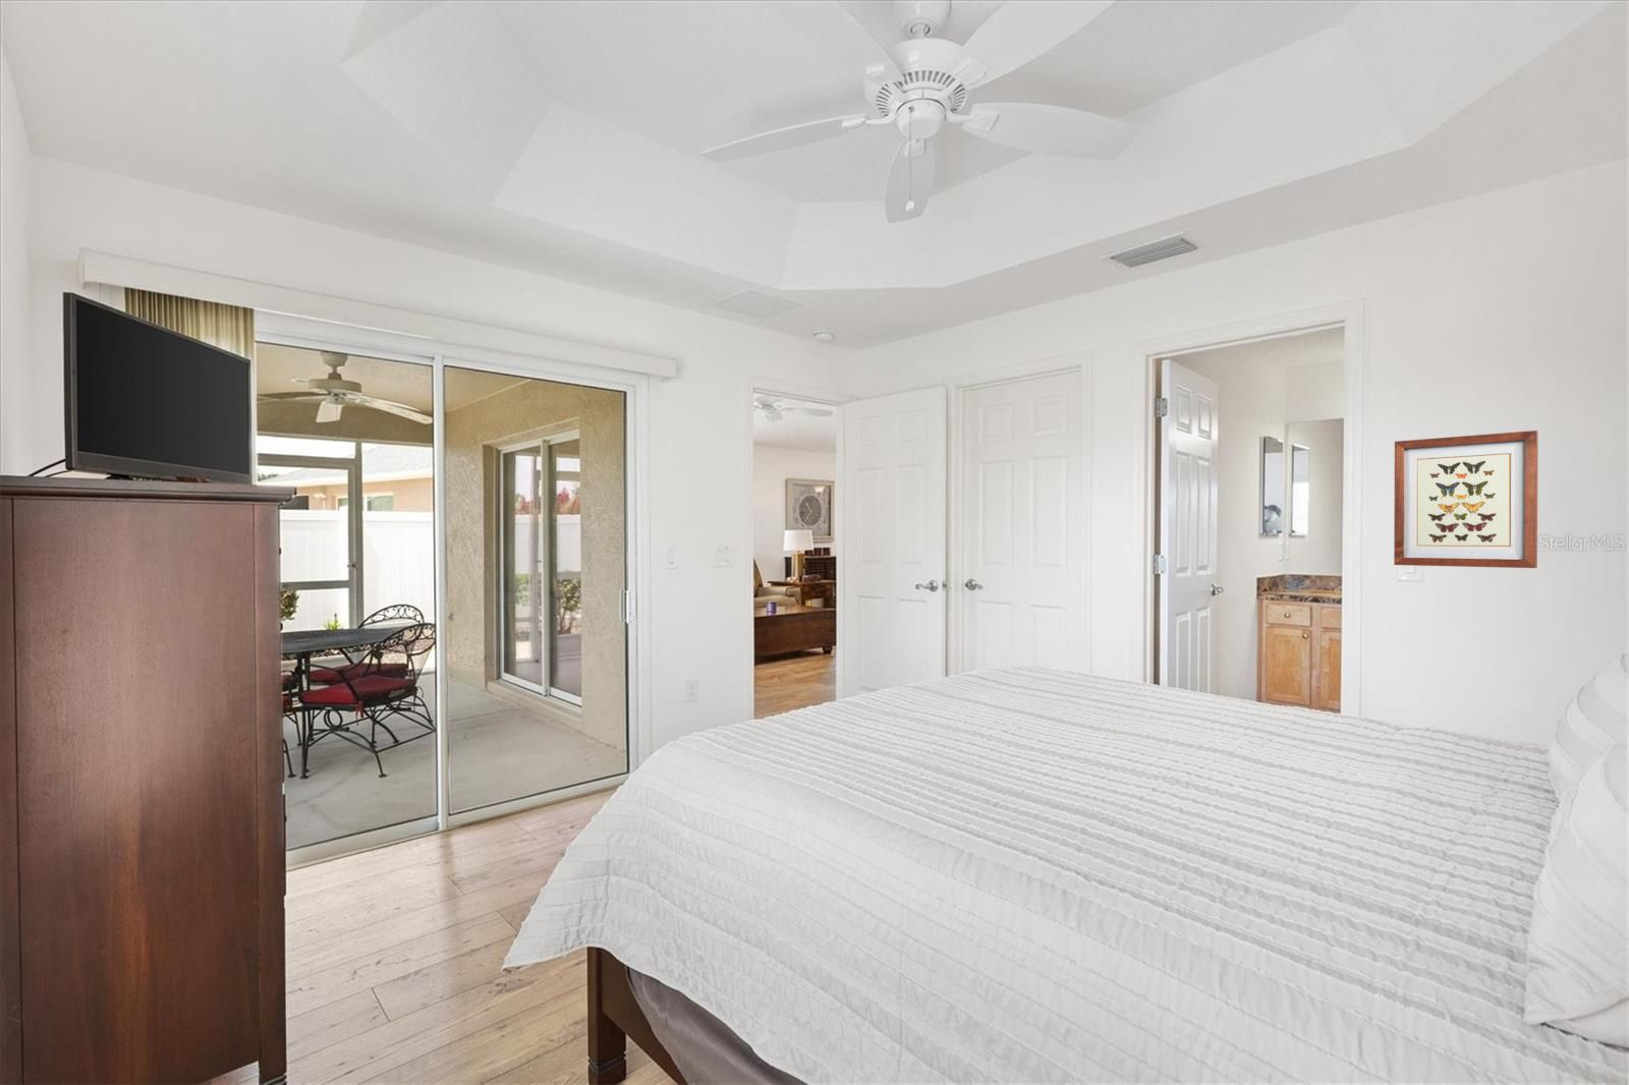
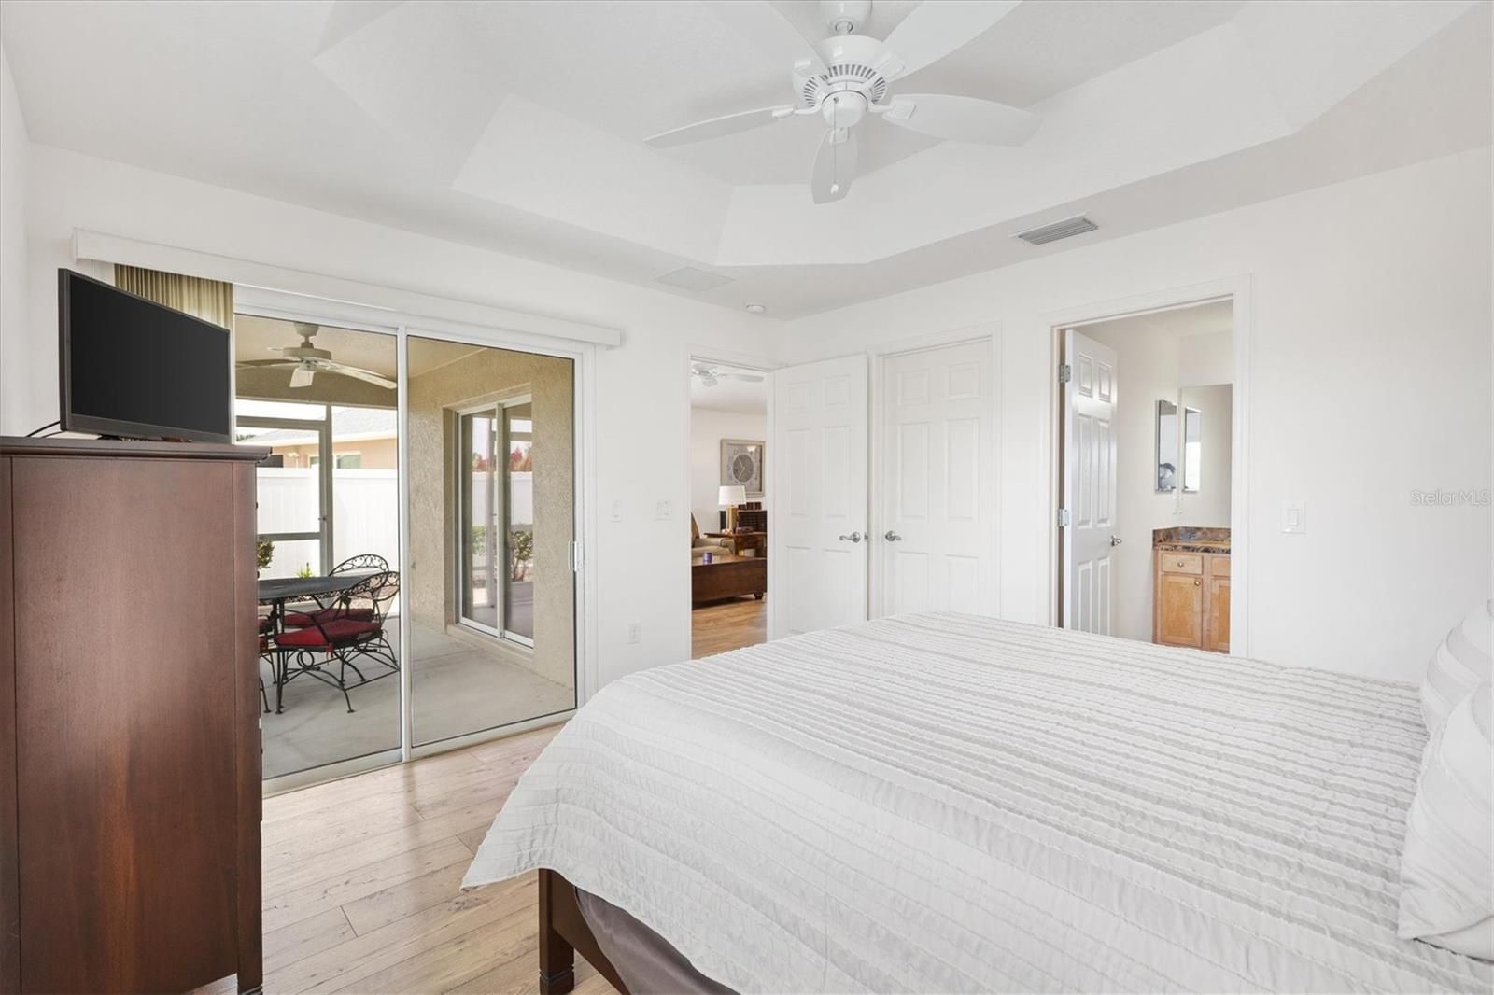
- wall art [1393,430,1539,569]
